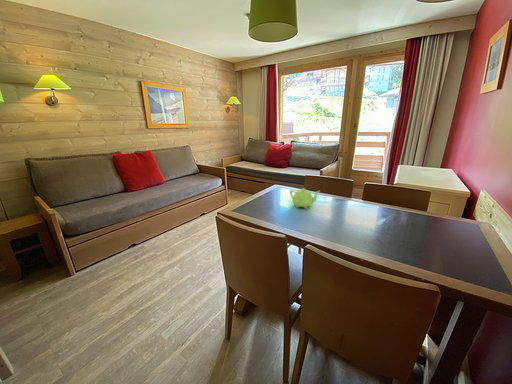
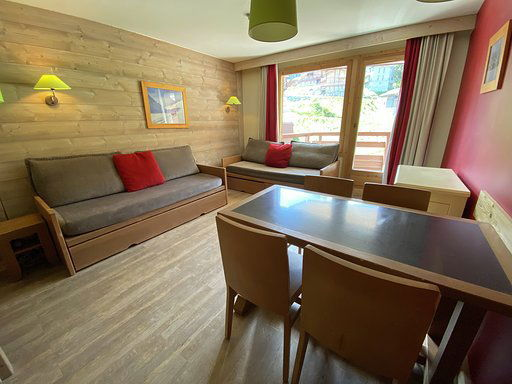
- teapot [289,187,321,210]
